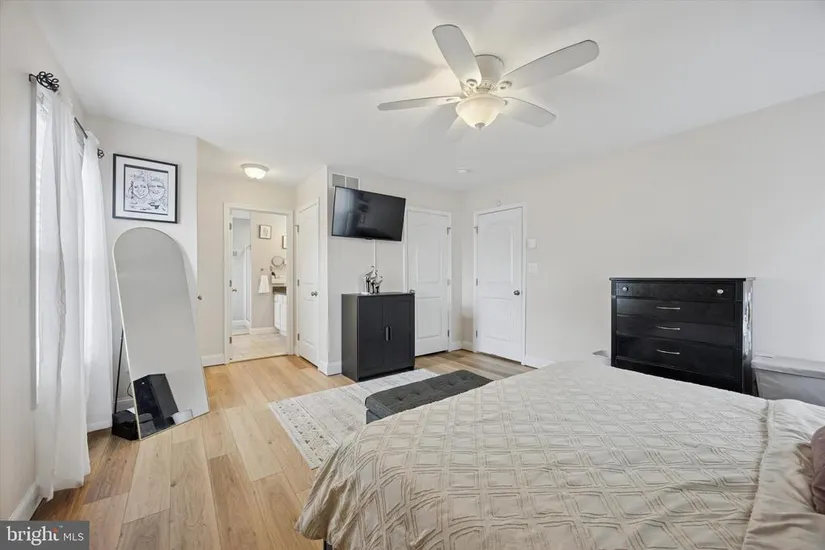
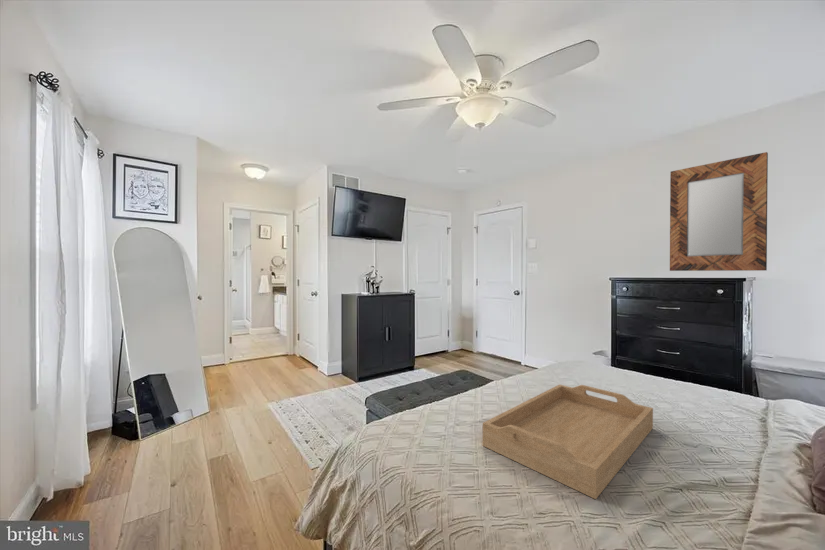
+ home mirror [669,151,769,272]
+ serving tray [482,383,654,500]
